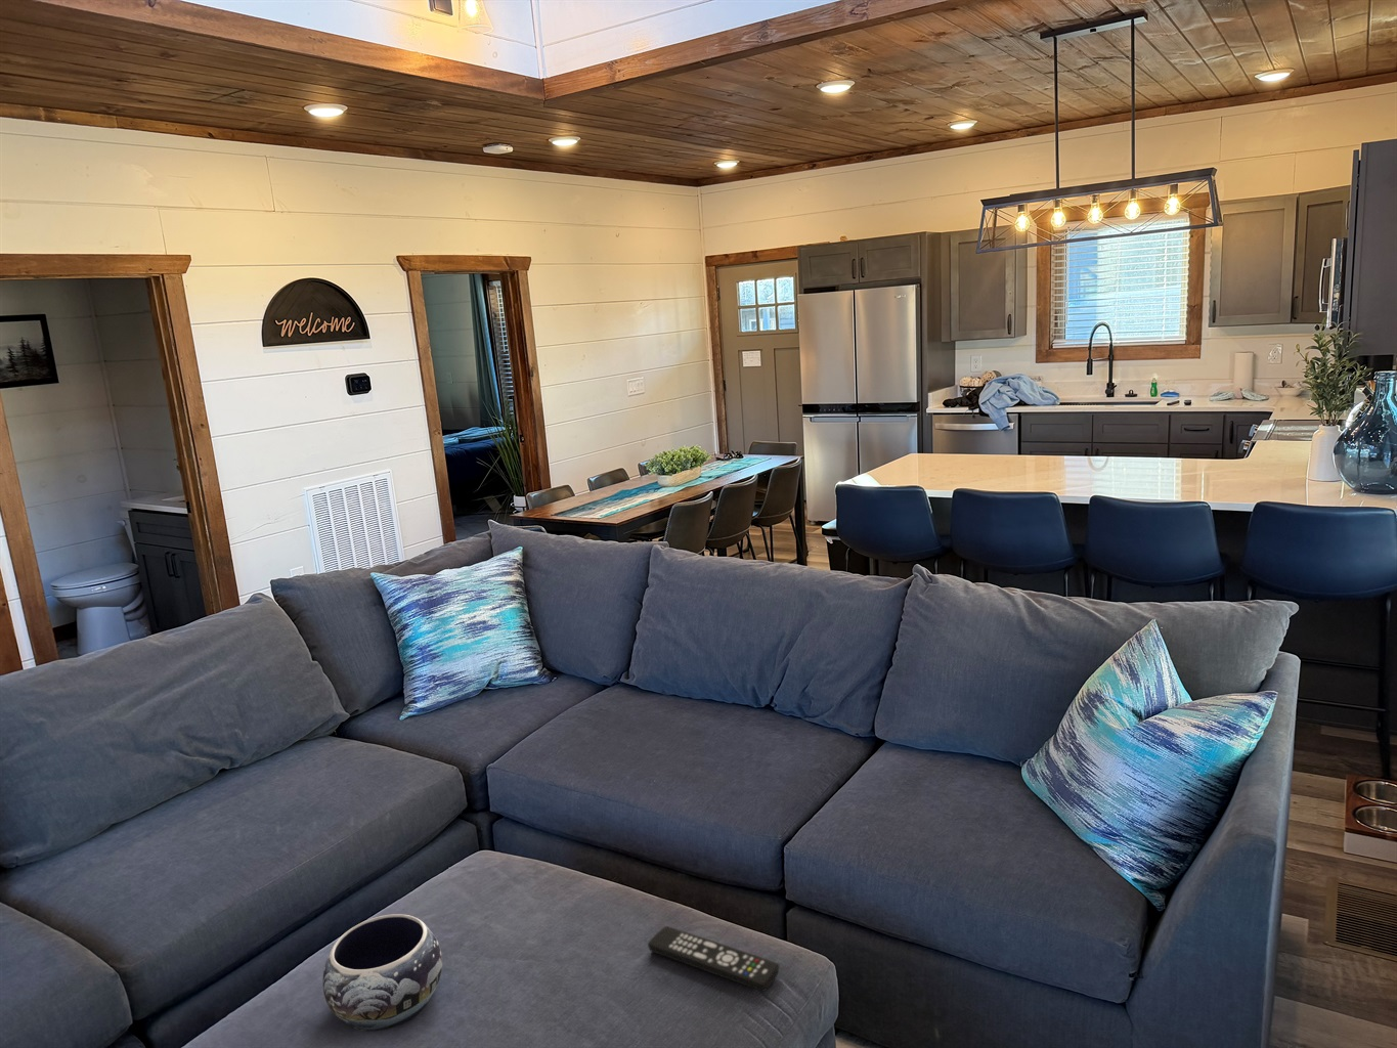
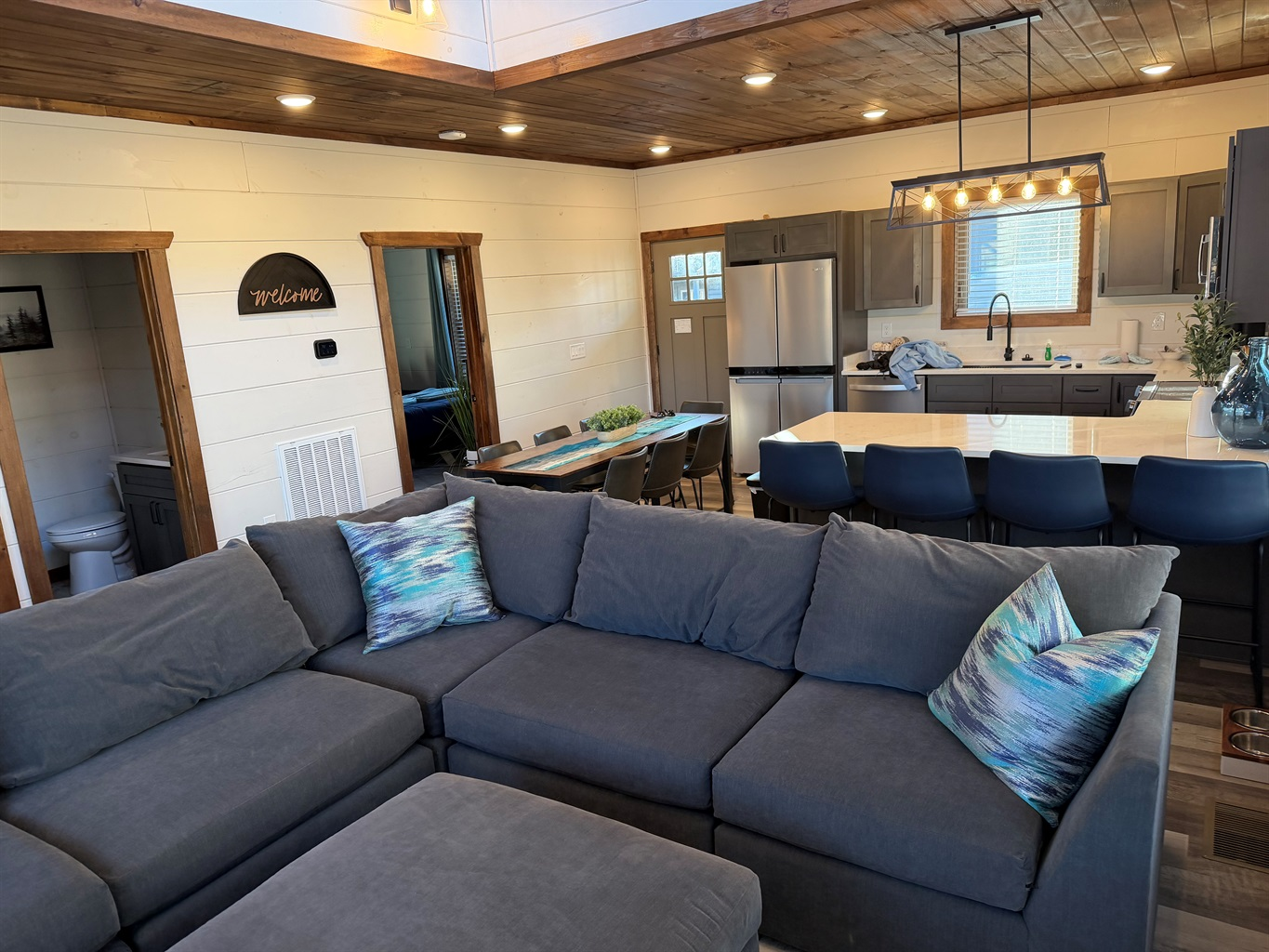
- decorative bowl [323,913,444,1033]
- remote control [647,925,779,993]
